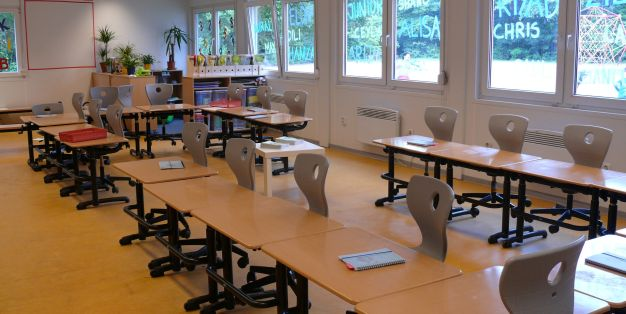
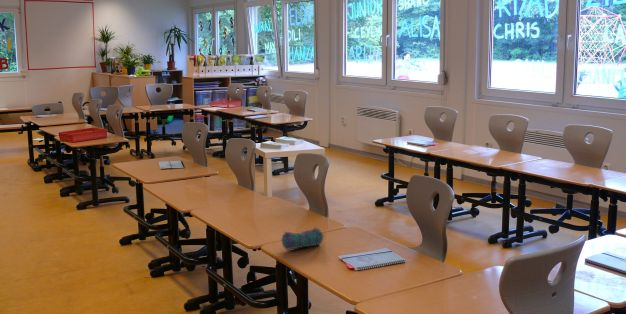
+ pencil case [281,226,324,251]
